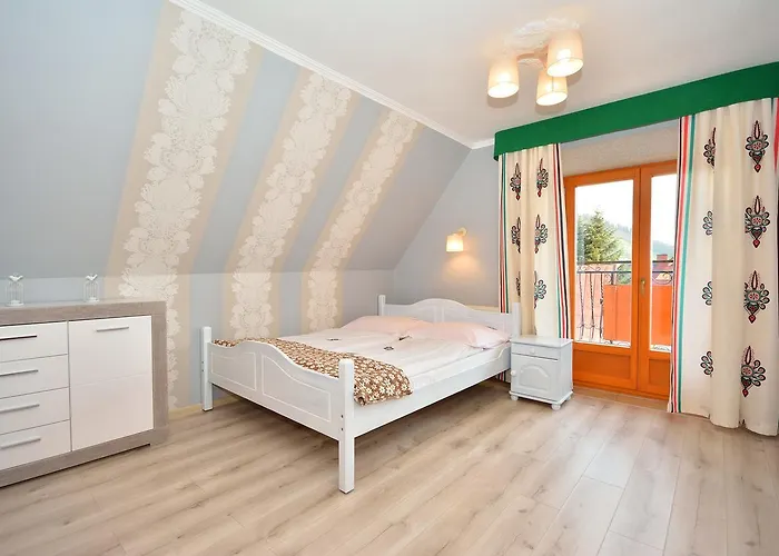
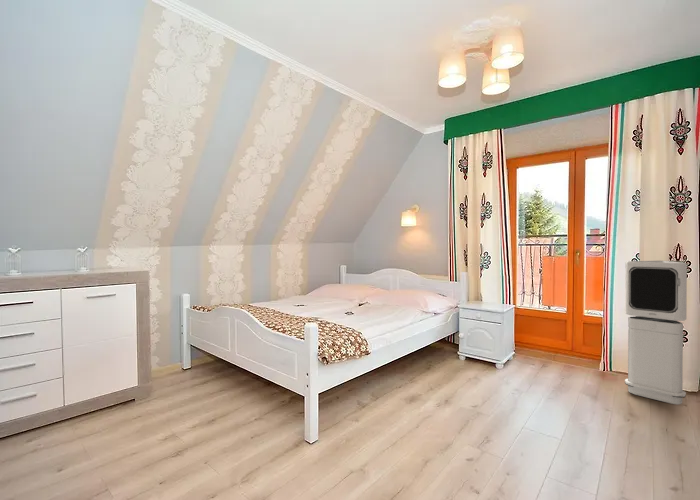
+ air purifier [624,260,688,405]
